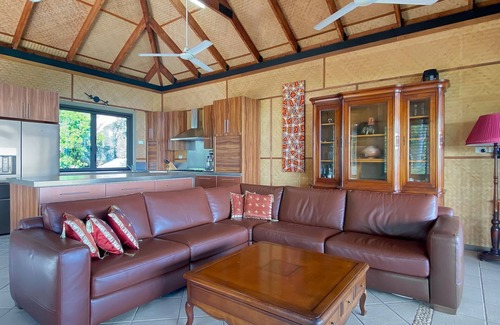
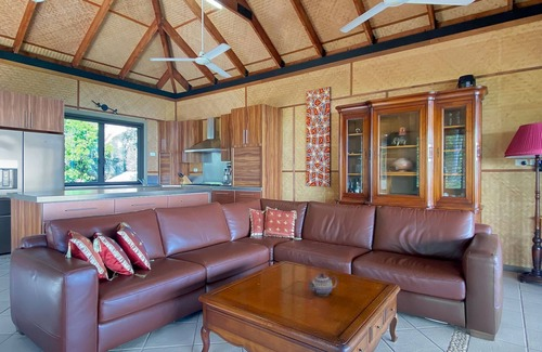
+ teapot [307,273,338,297]
